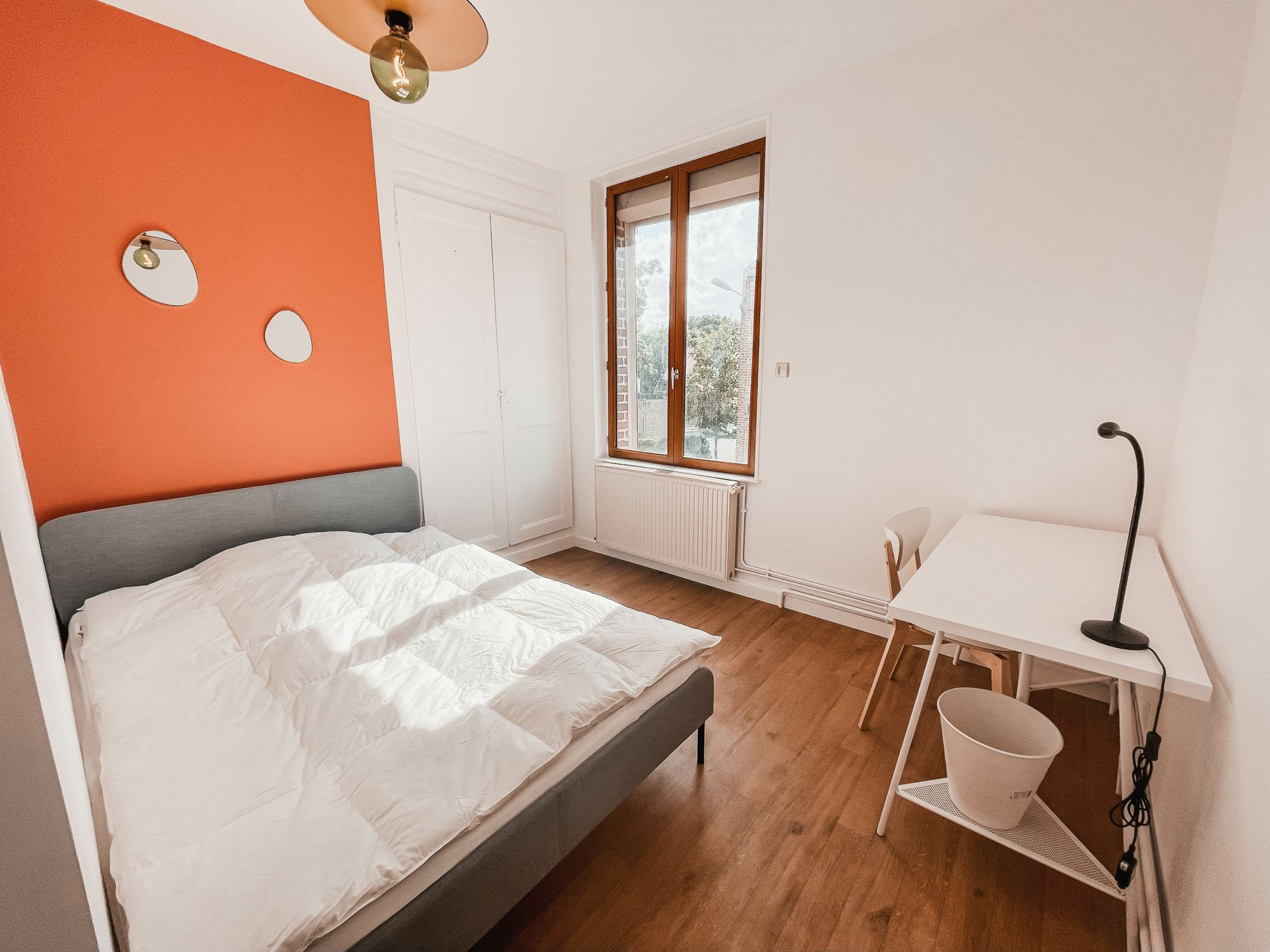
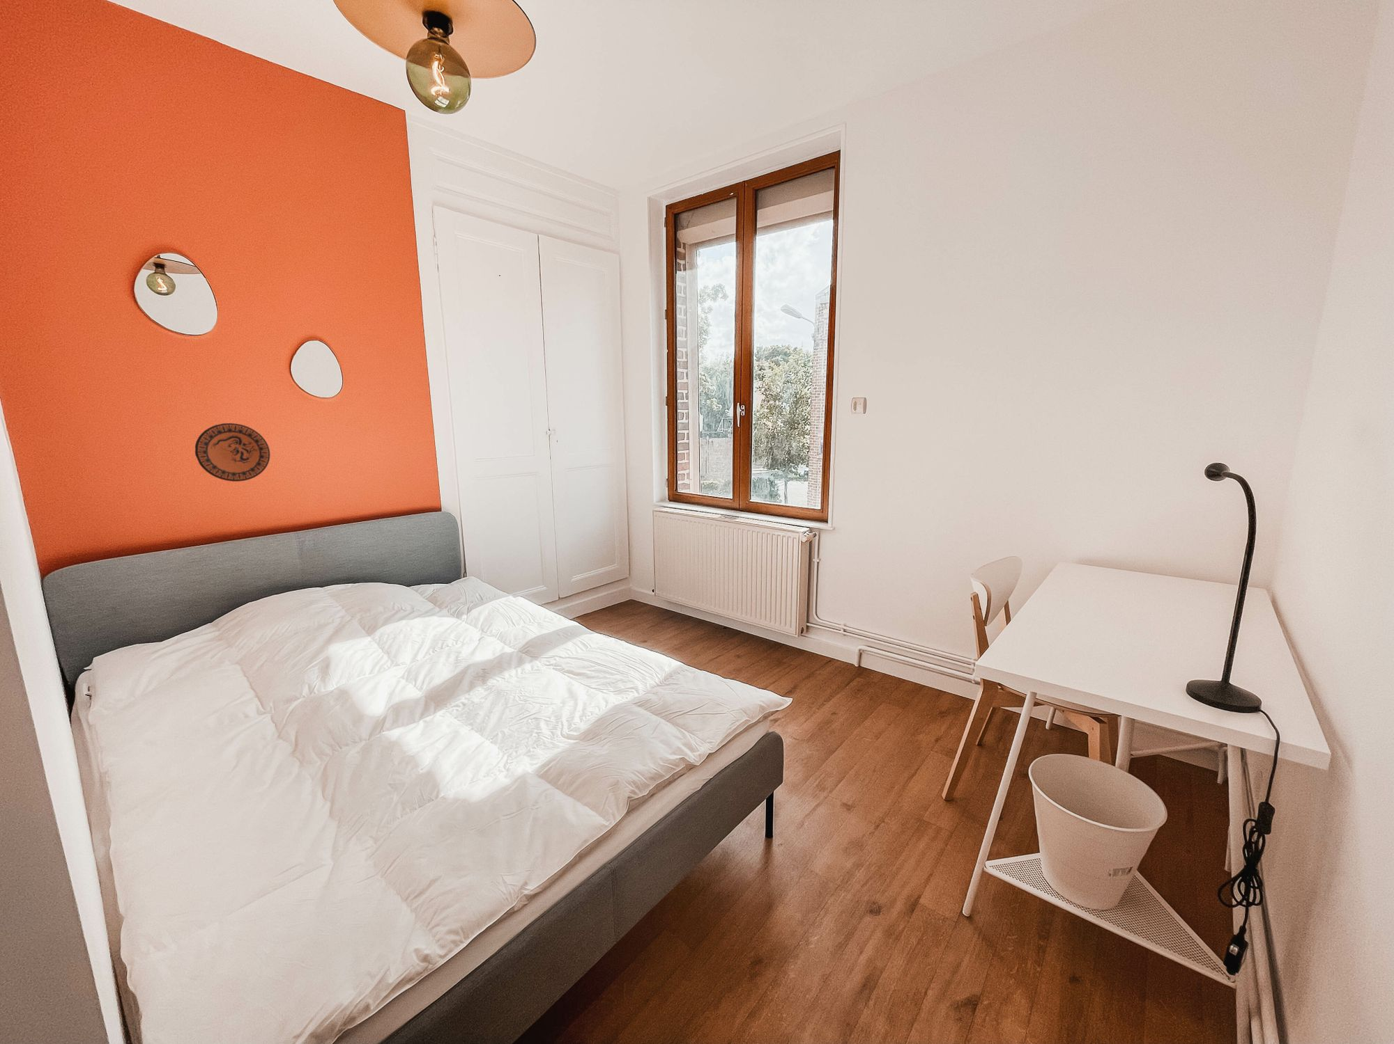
+ decorative plate [194,422,271,483]
